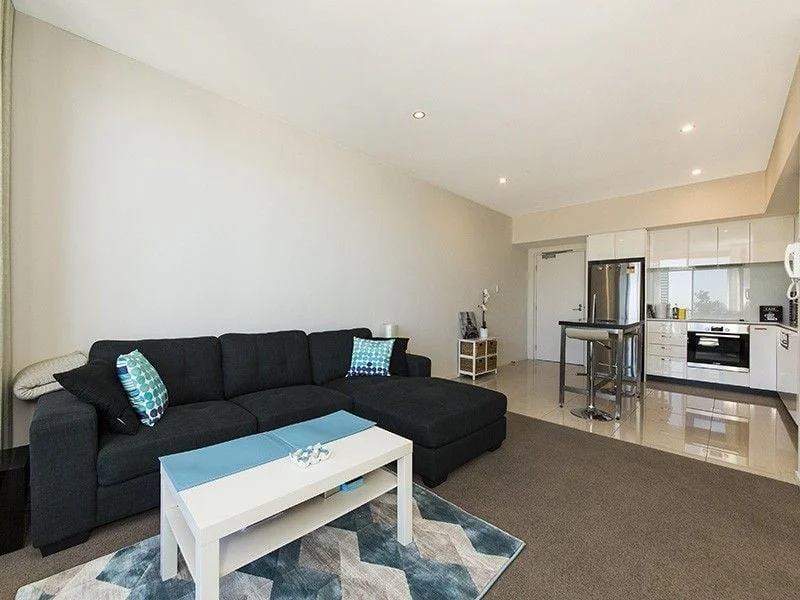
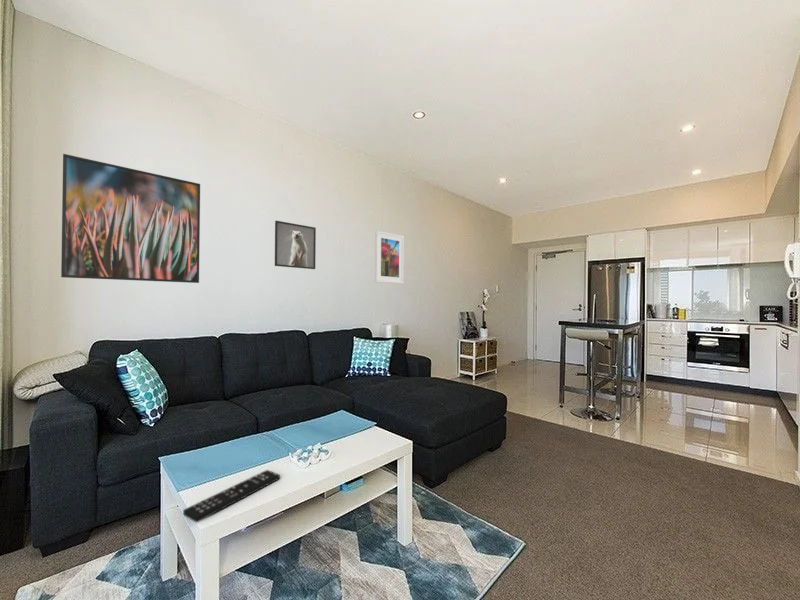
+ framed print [60,153,201,284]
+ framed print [274,220,317,270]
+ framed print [374,230,405,285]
+ remote control [182,469,281,524]
